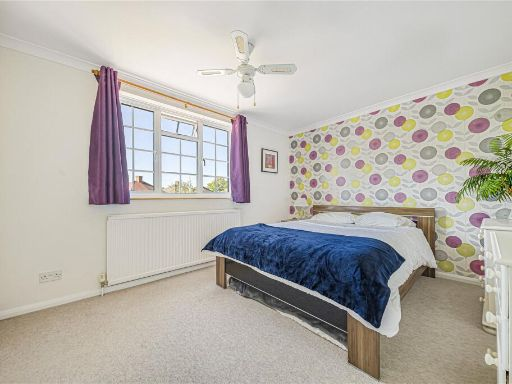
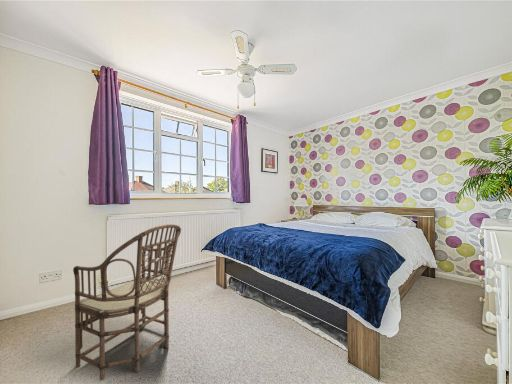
+ armchair [72,223,182,381]
